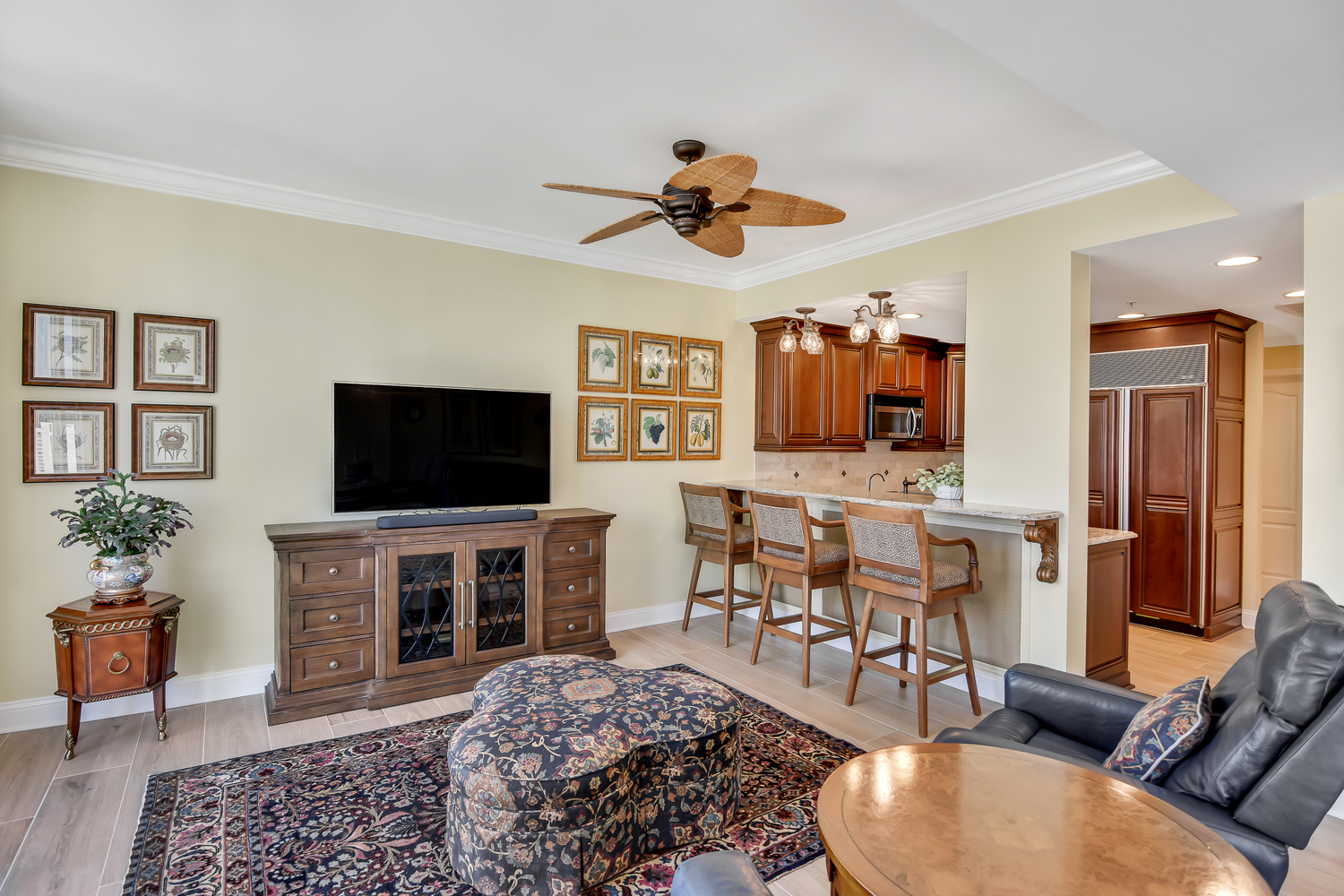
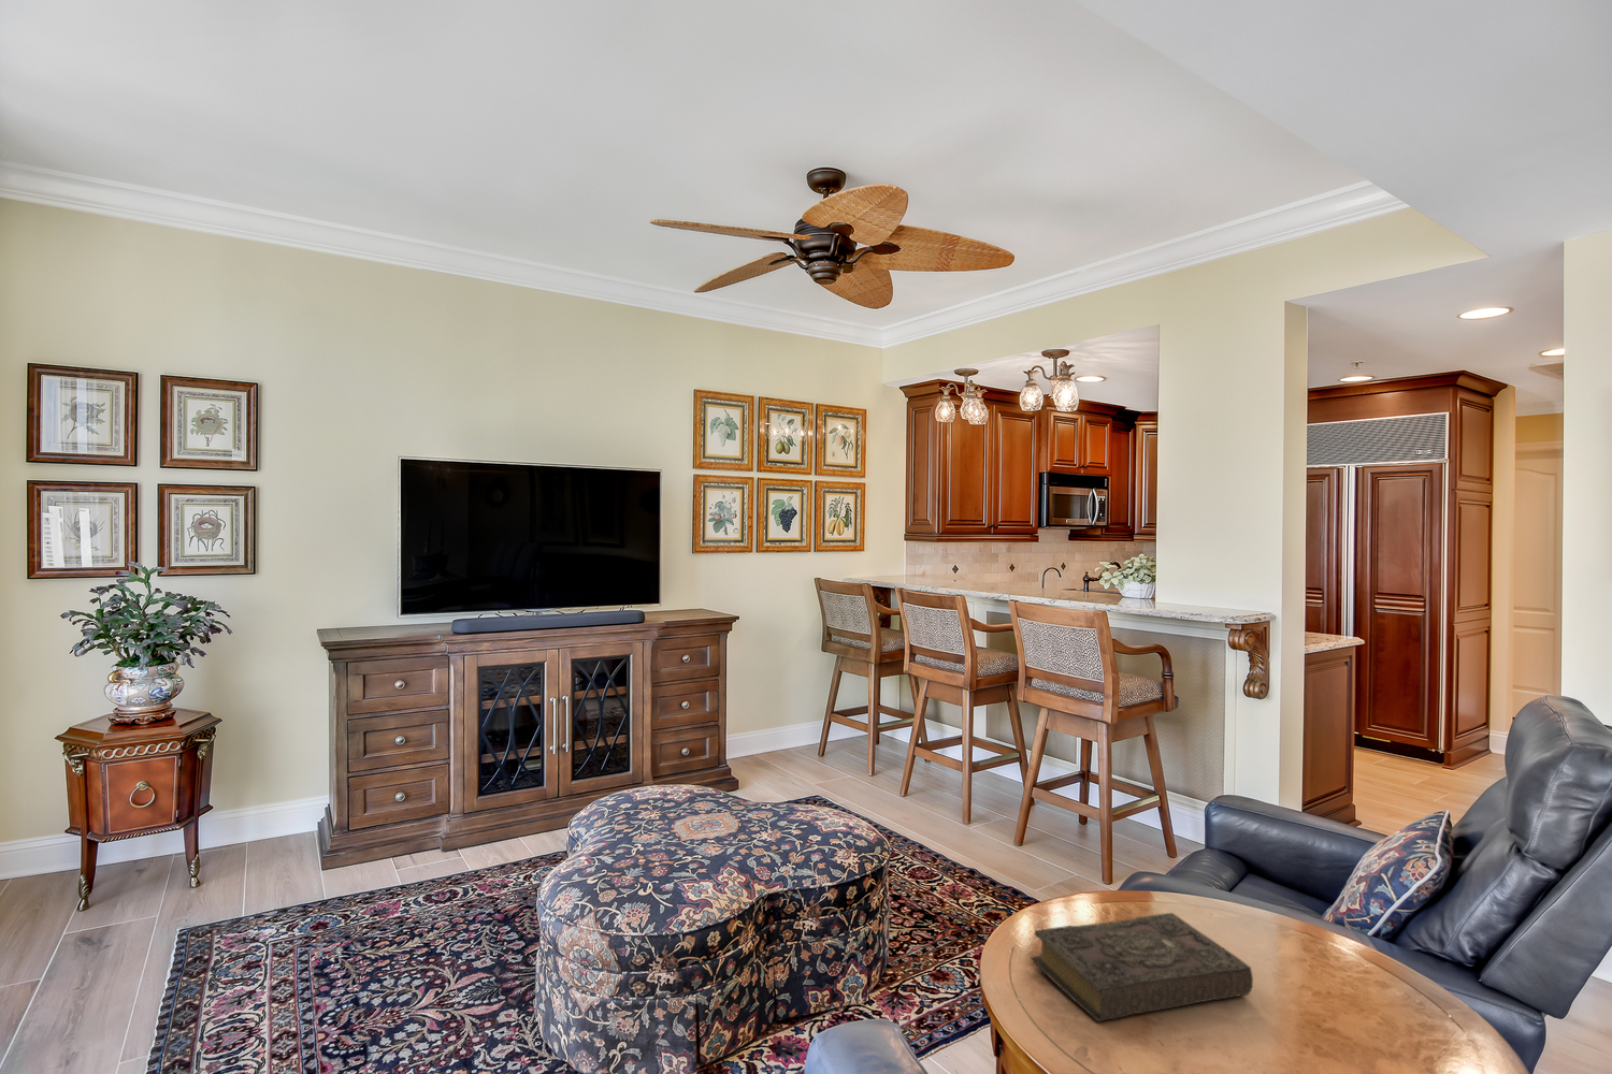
+ book [1029,912,1255,1022]
